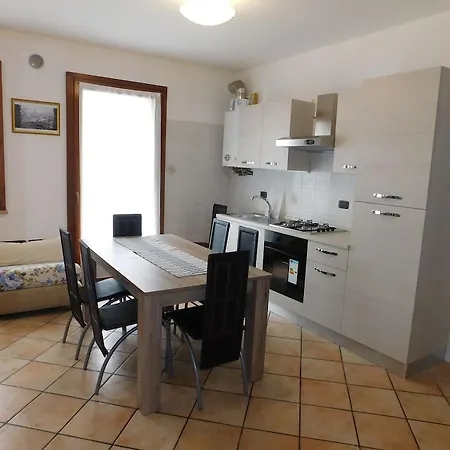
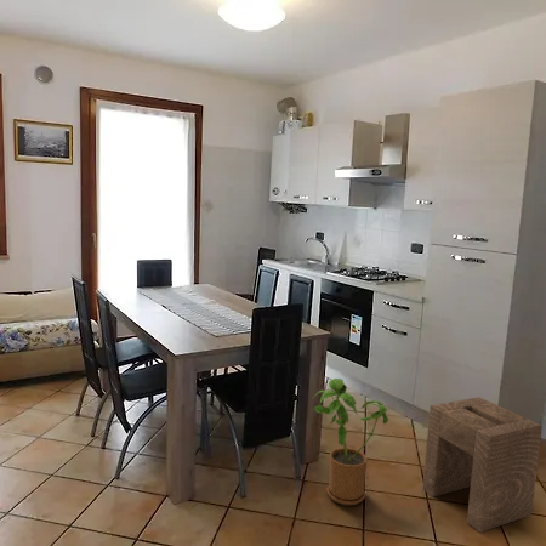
+ house plant [312,377,389,506]
+ stool [421,396,544,534]
